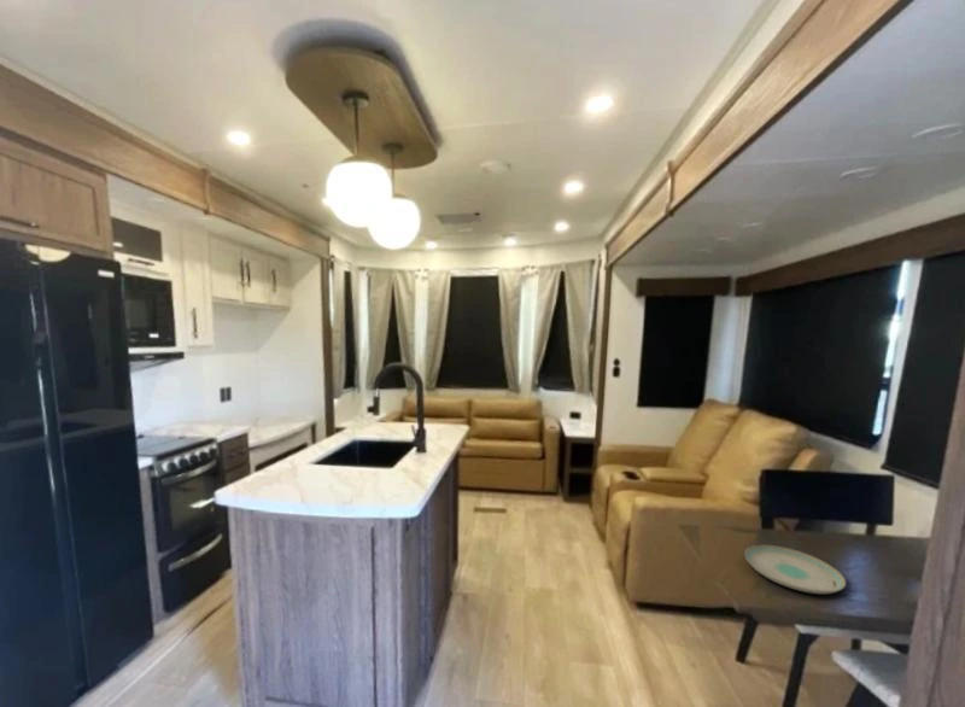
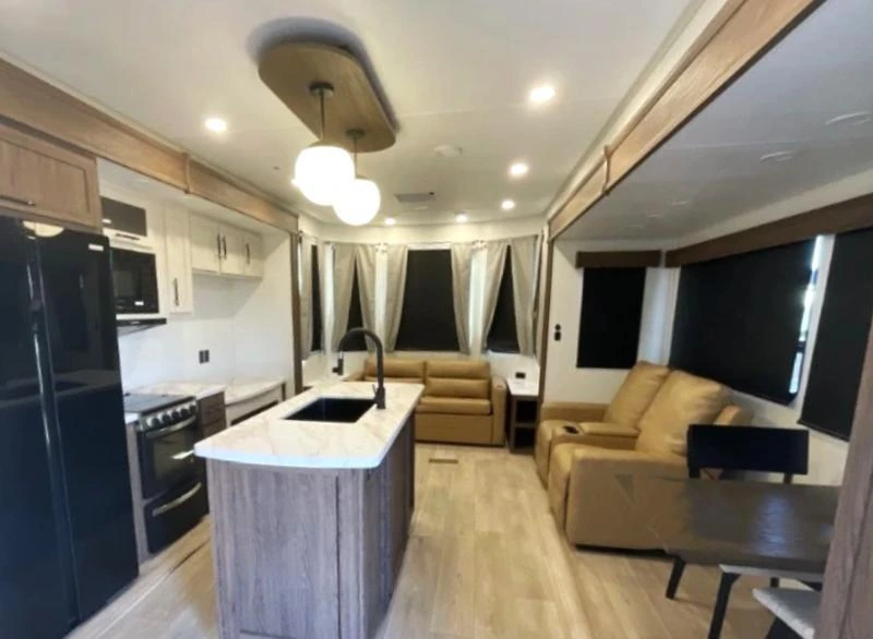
- plate [743,544,847,595]
